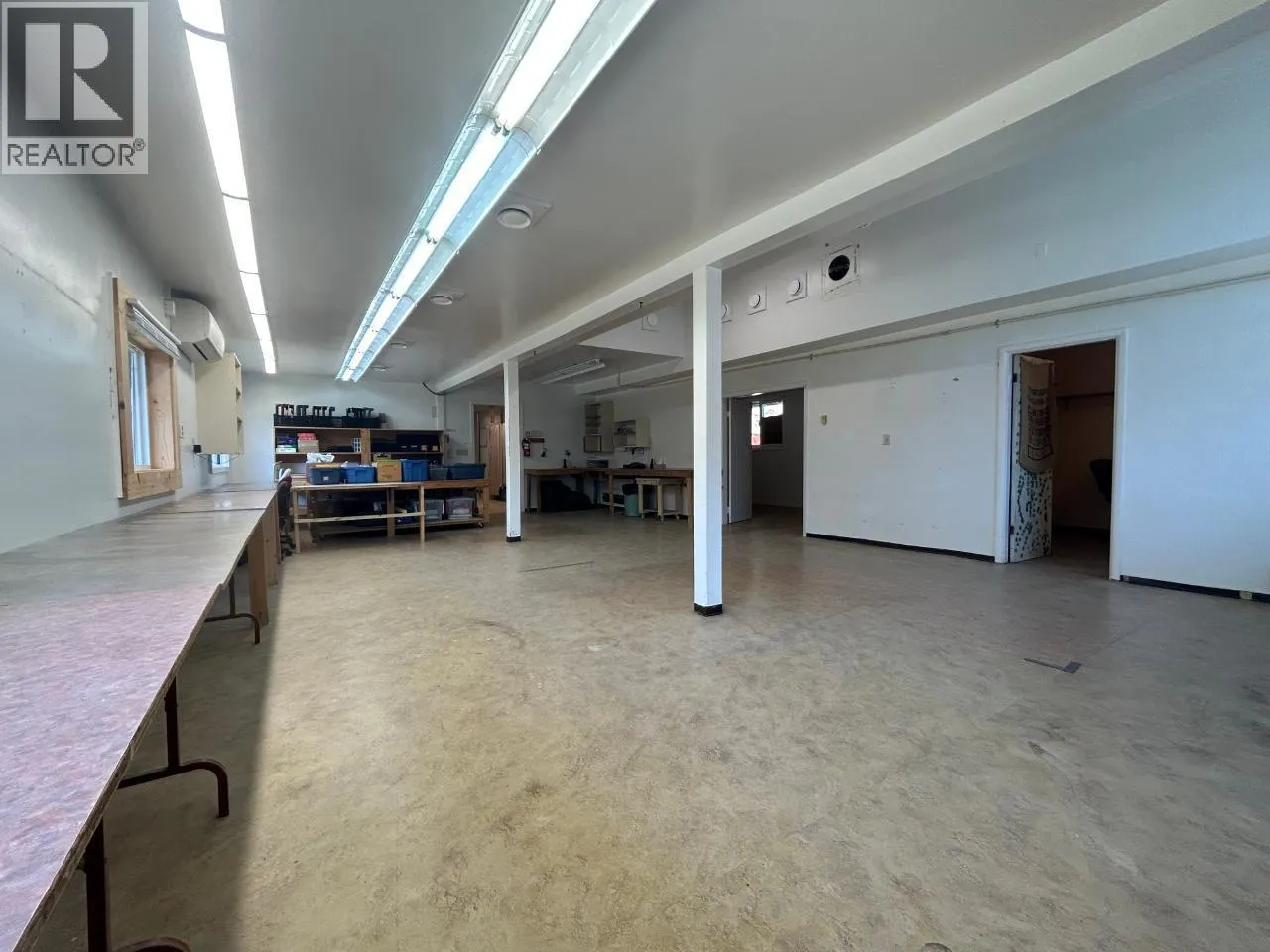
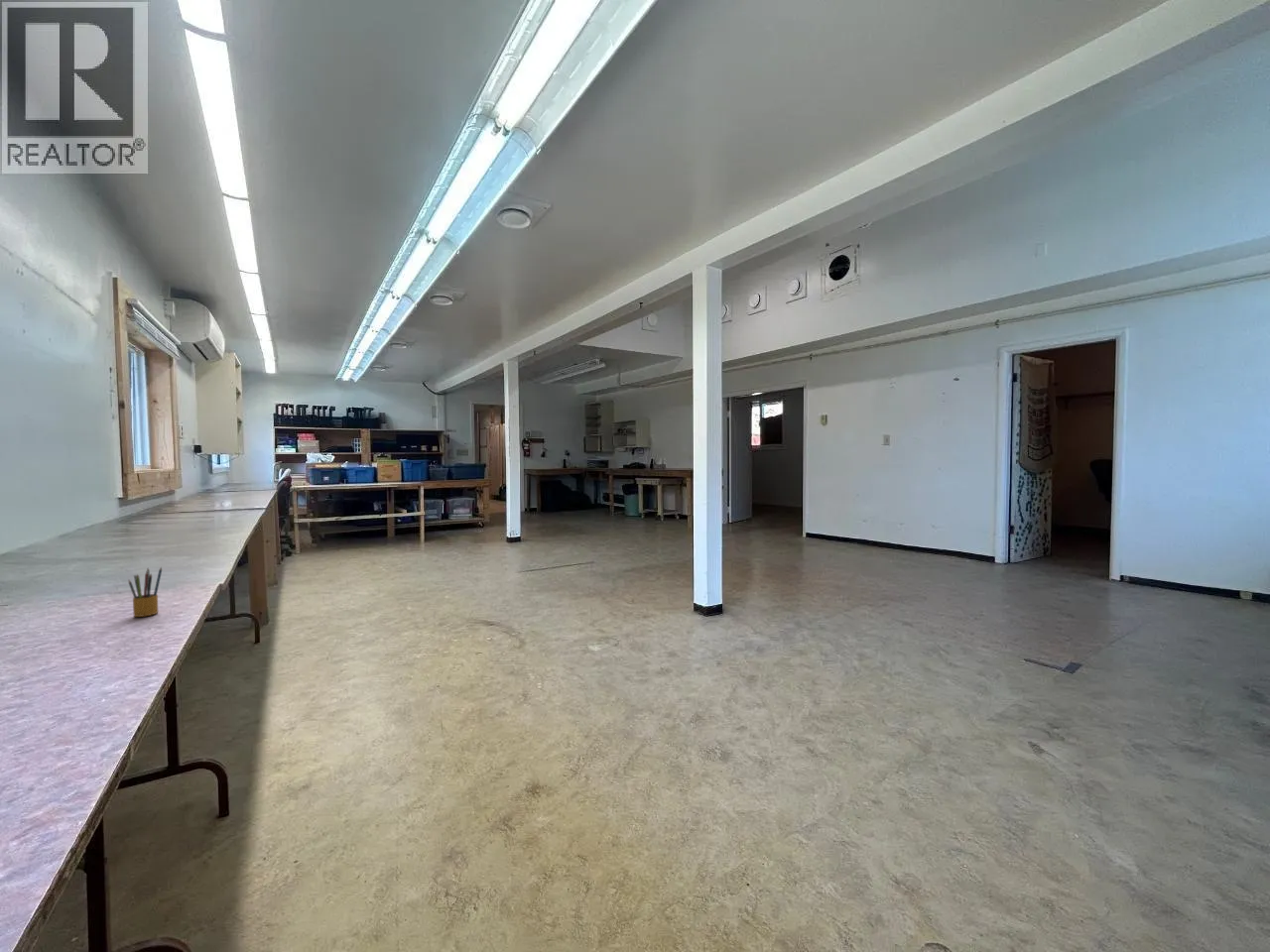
+ pencil box [128,566,163,618]
